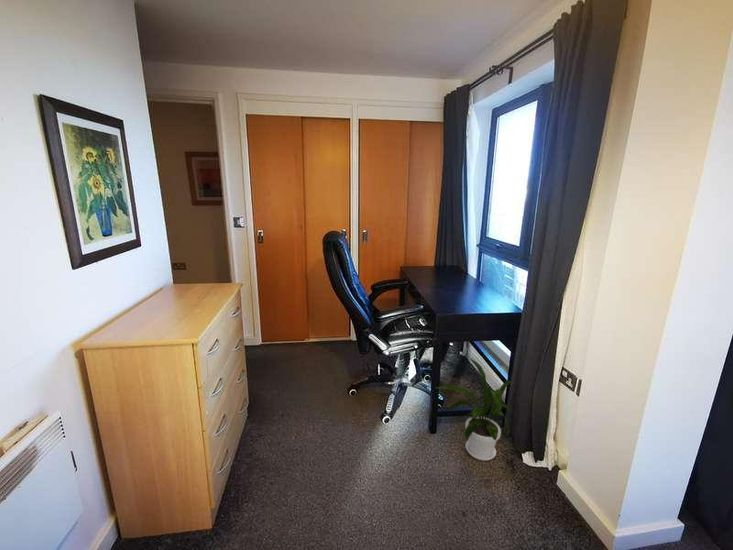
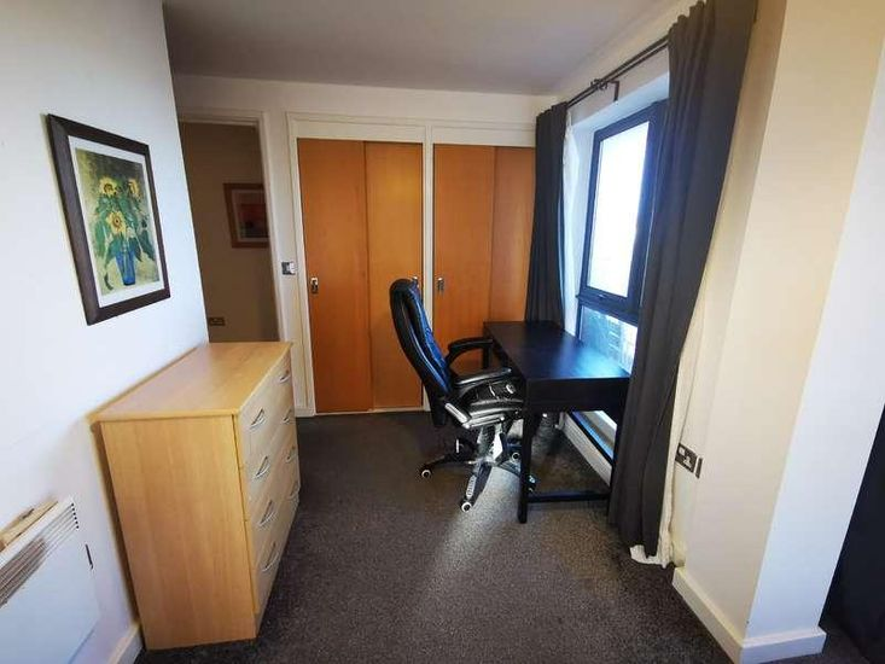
- house plant [433,357,514,462]
